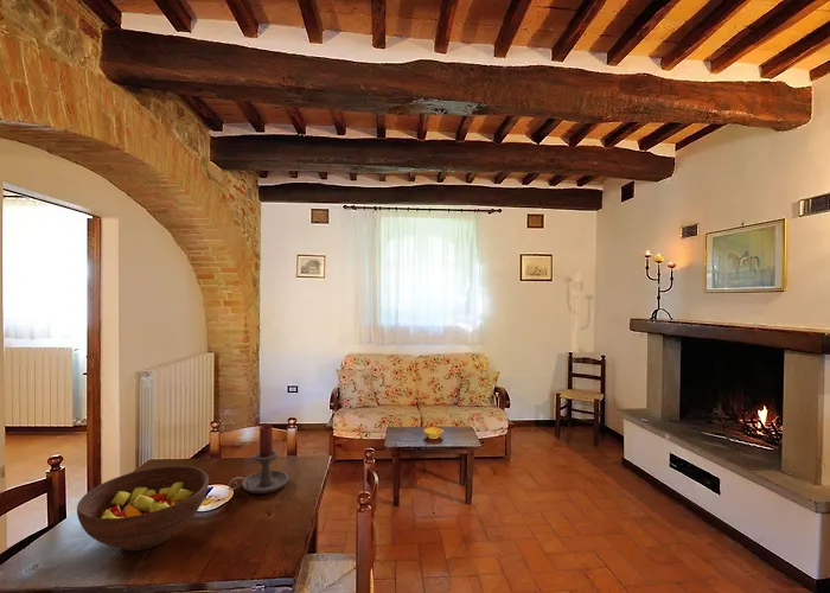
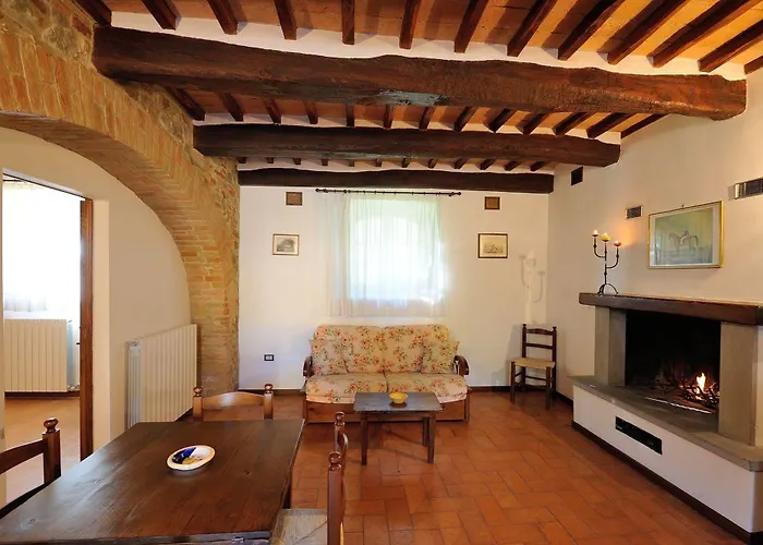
- candle holder [228,422,289,495]
- fruit bowl [76,465,210,551]
